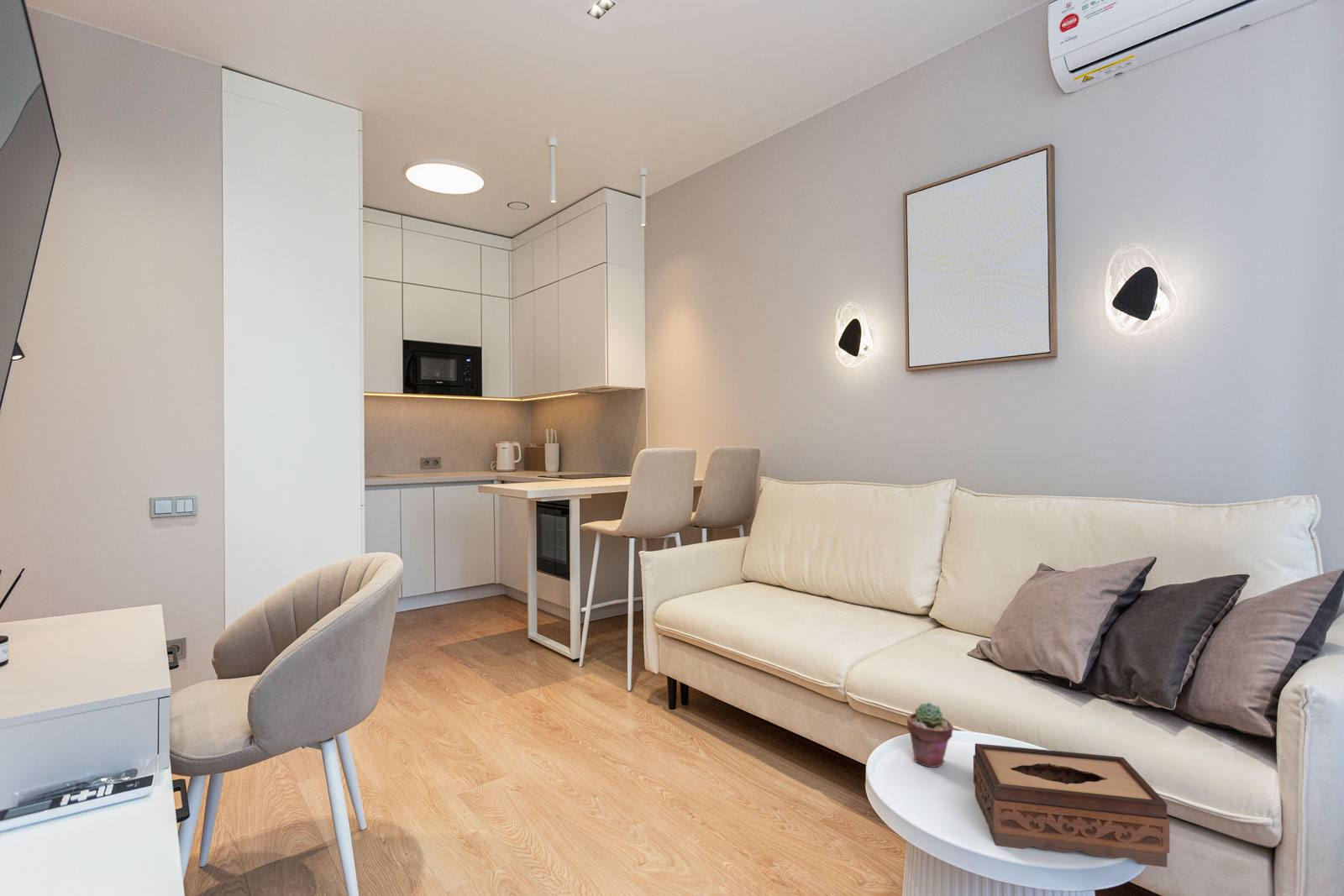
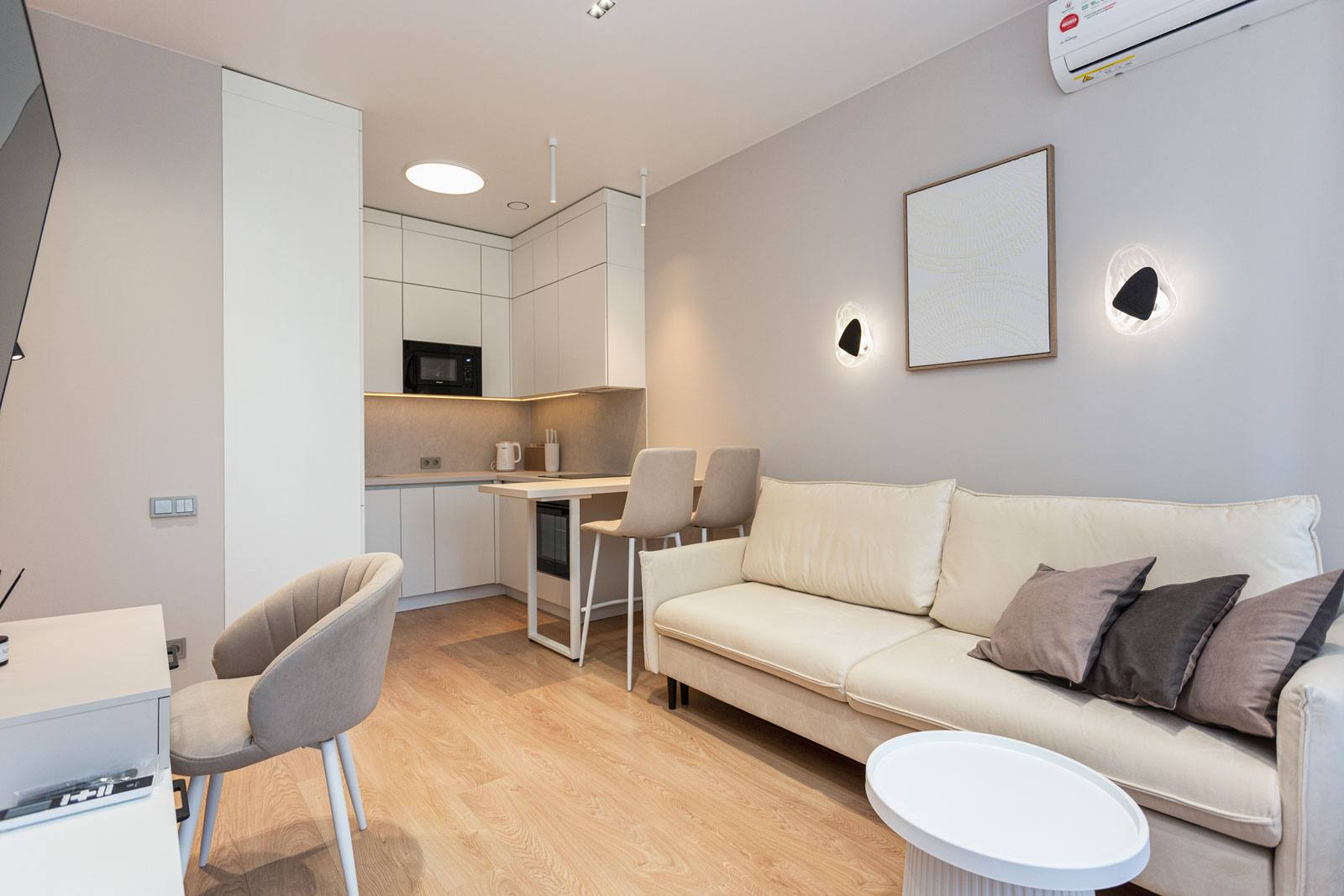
- tissue box [973,742,1170,868]
- potted succulent [906,701,953,768]
